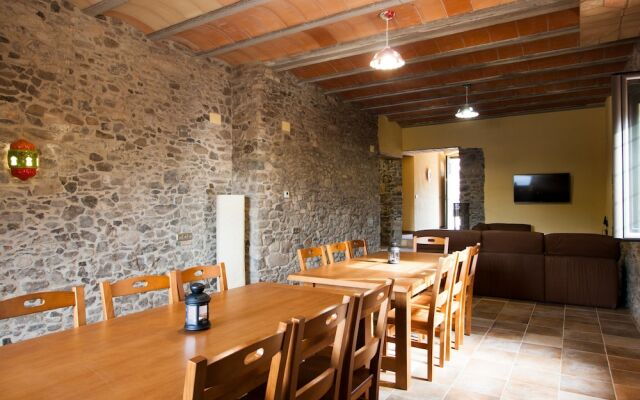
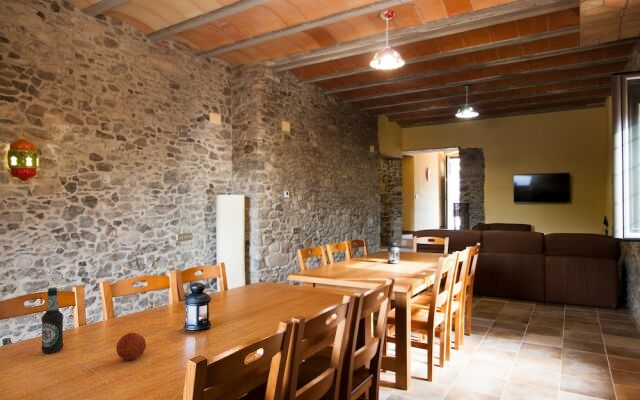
+ bottle [40,286,64,354]
+ fruit [115,331,147,361]
